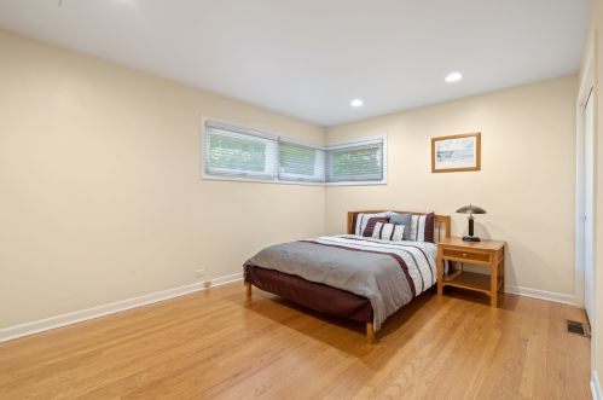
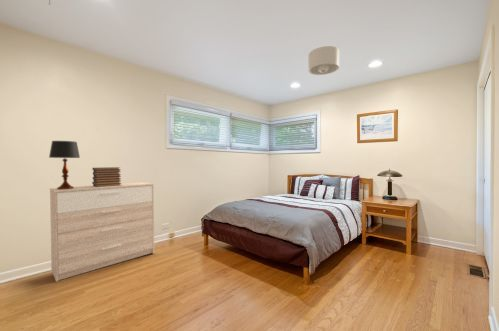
+ table lamp [48,140,81,190]
+ ceiling light [307,45,340,76]
+ book stack [91,166,123,187]
+ sideboard [49,181,155,283]
